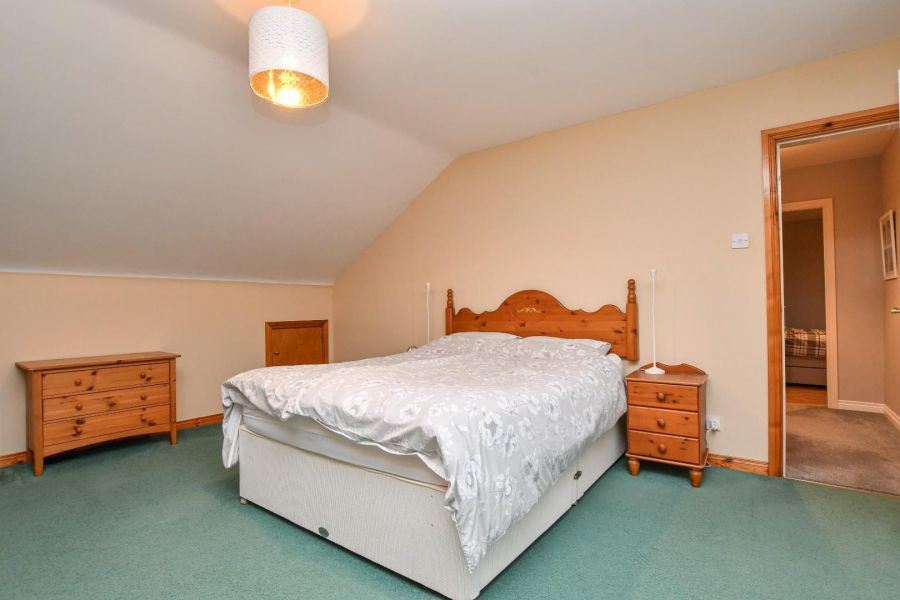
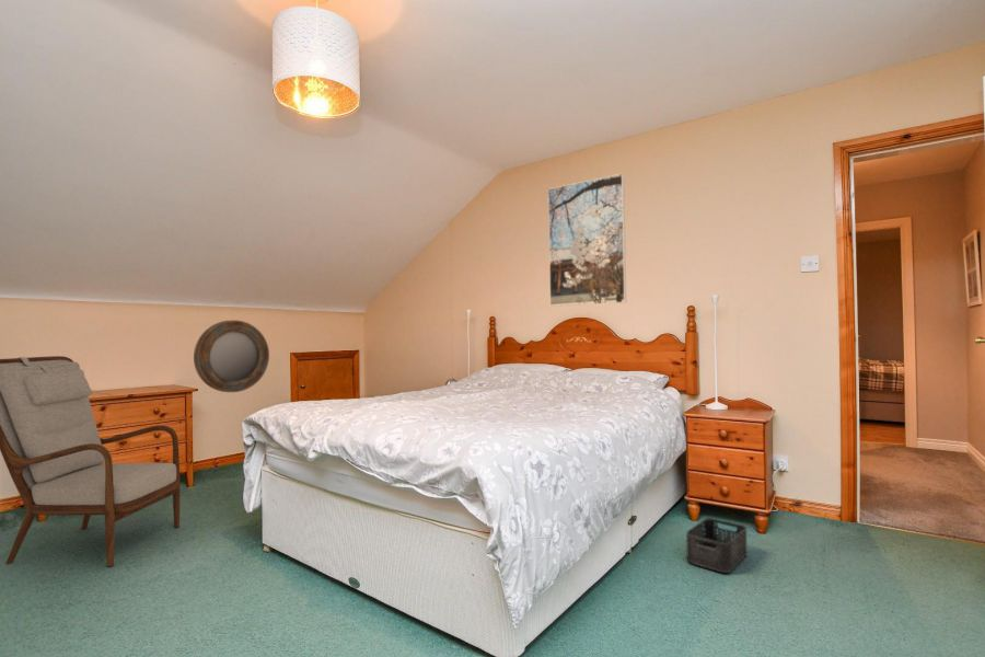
+ home mirror [193,320,270,393]
+ armchair [0,355,182,567]
+ storage bin [685,517,749,574]
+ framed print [547,172,627,308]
